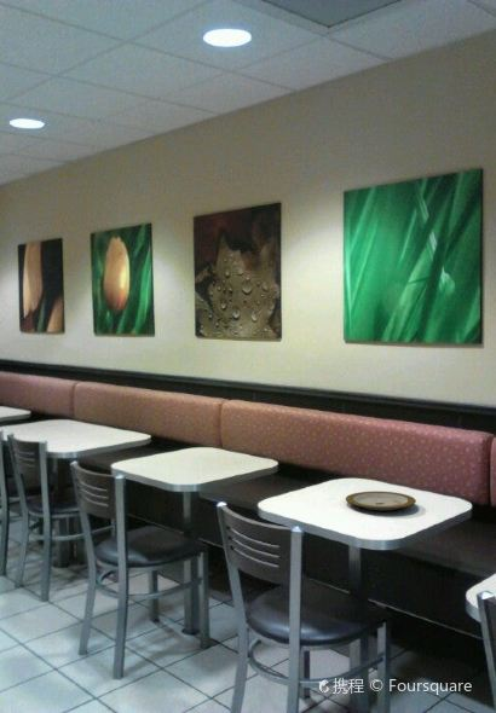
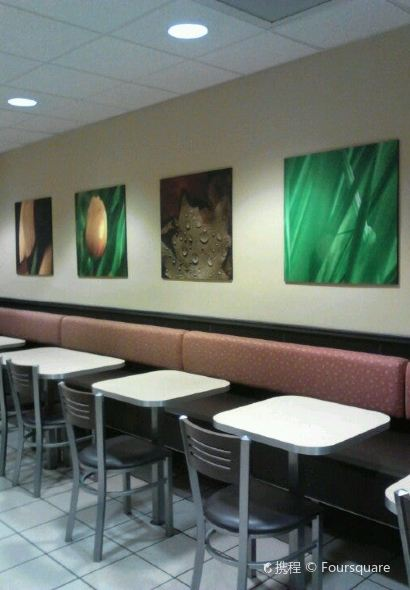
- plate [345,491,417,512]
